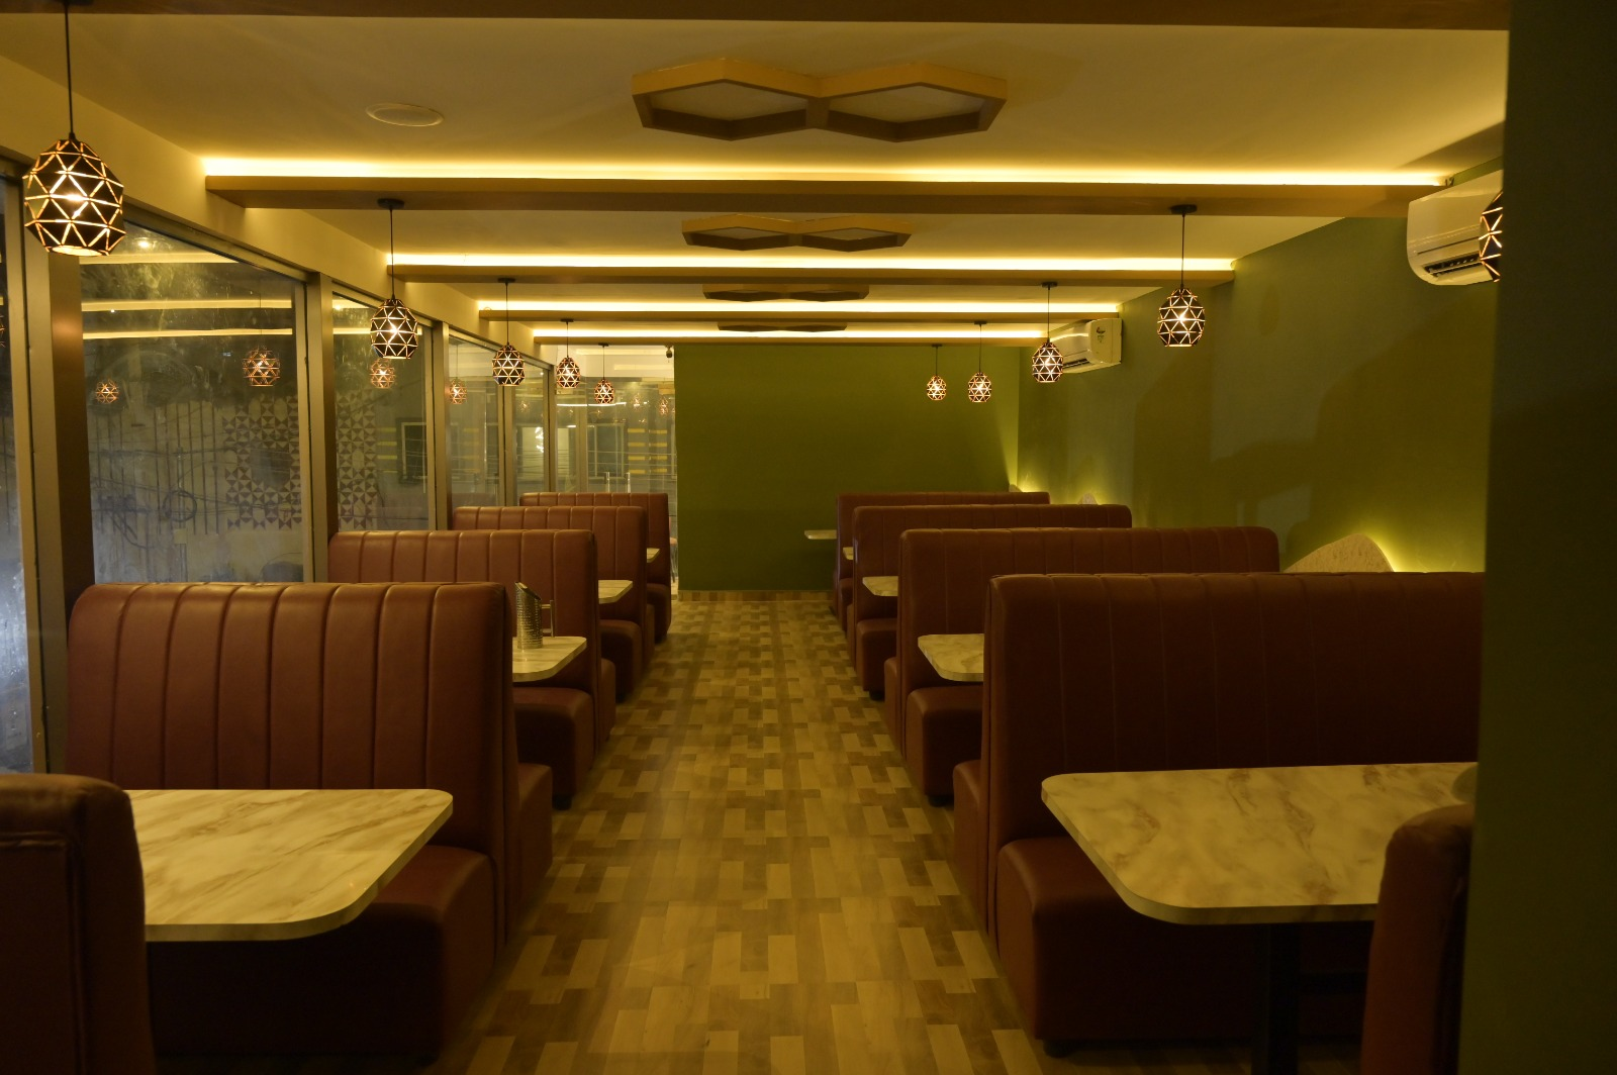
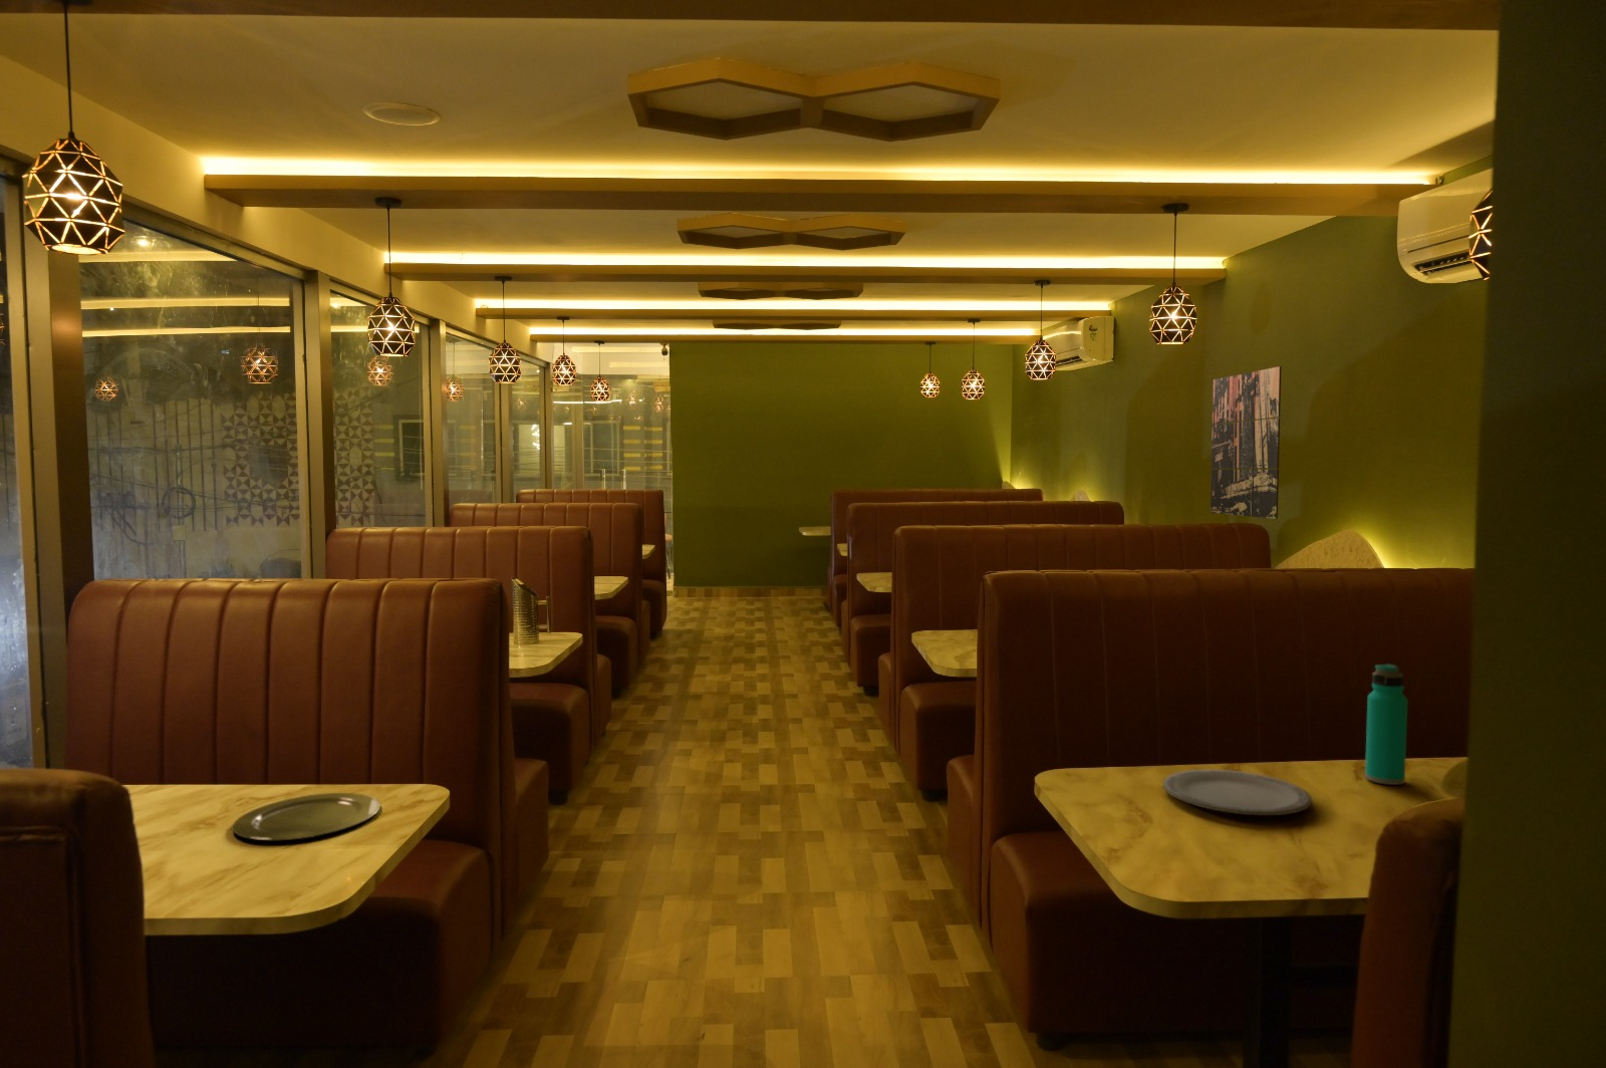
+ water bottle [1364,663,1408,786]
+ plate [231,791,381,842]
+ wall art [1209,366,1282,520]
+ plate [1163,769,1313,816]
